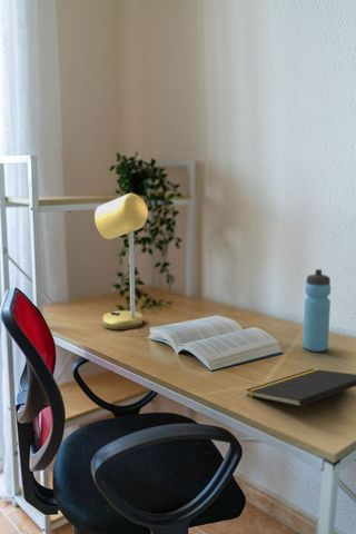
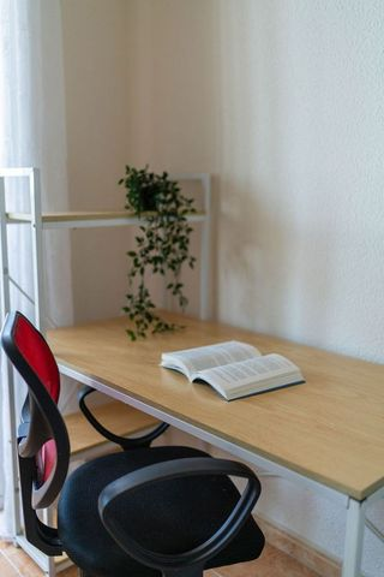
- notepad [245,368,356,408]
- water bottle [301,268,332,353]
- desk lamp [93,192,149,330]
